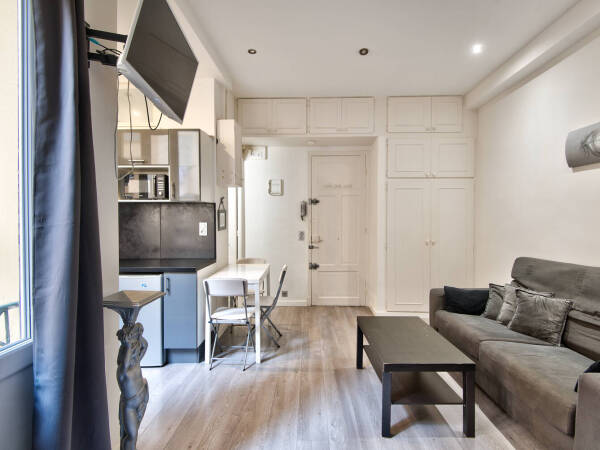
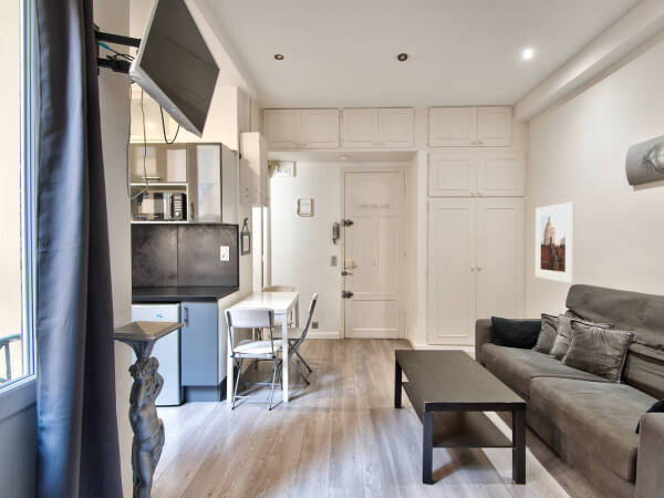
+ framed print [535,200,575,284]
